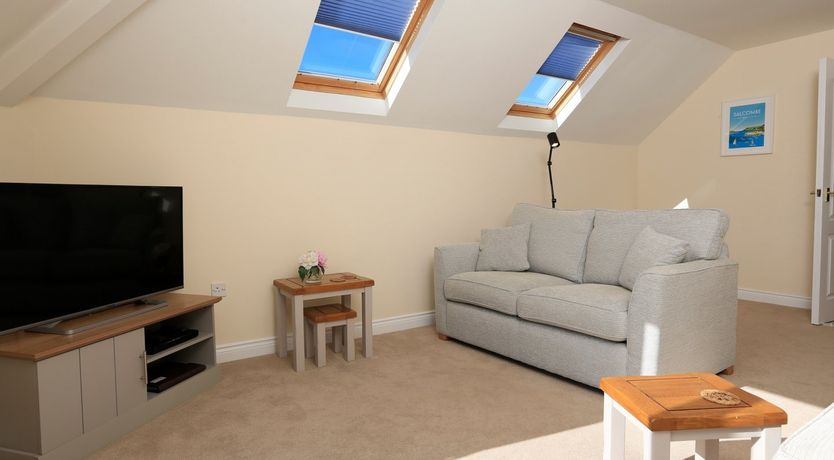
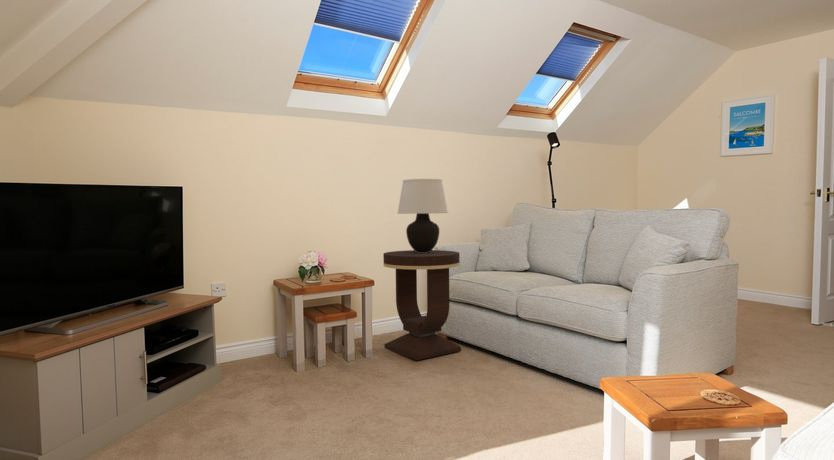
+ table lamp [396,178,449,253]
+ side table [382,249,462,361]
